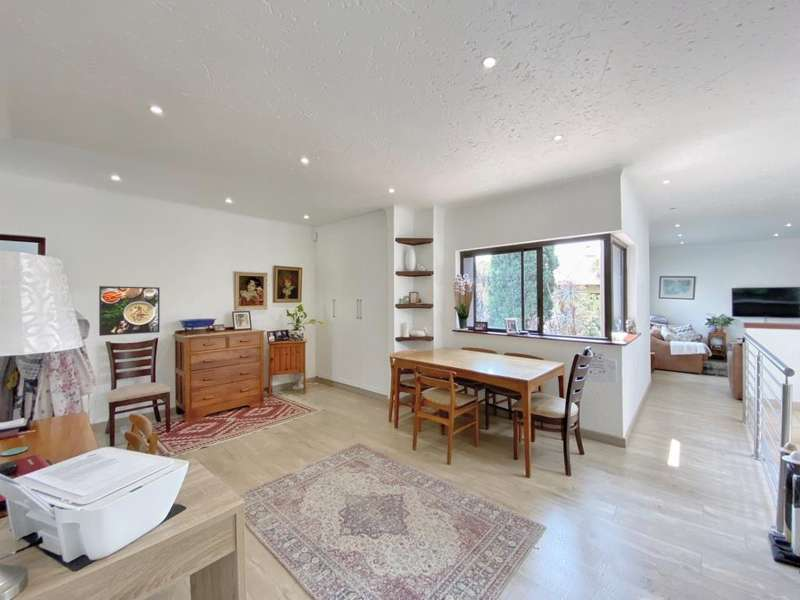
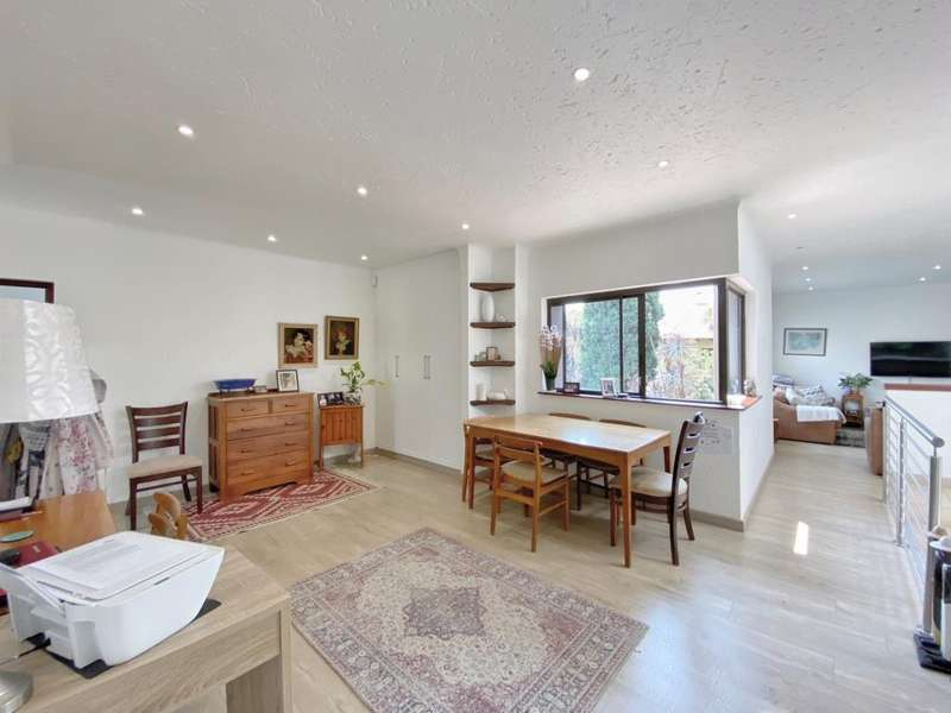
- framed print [98,285,161,337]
